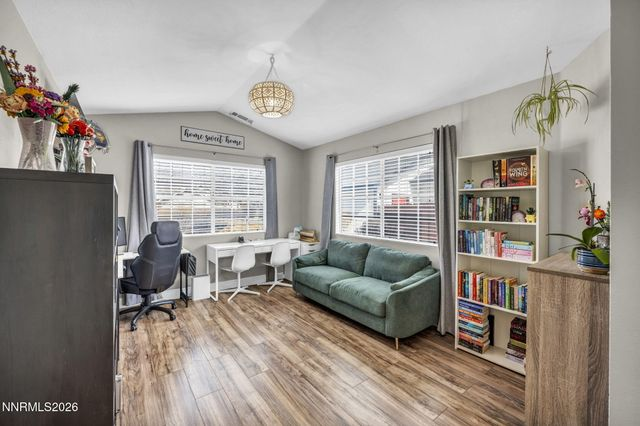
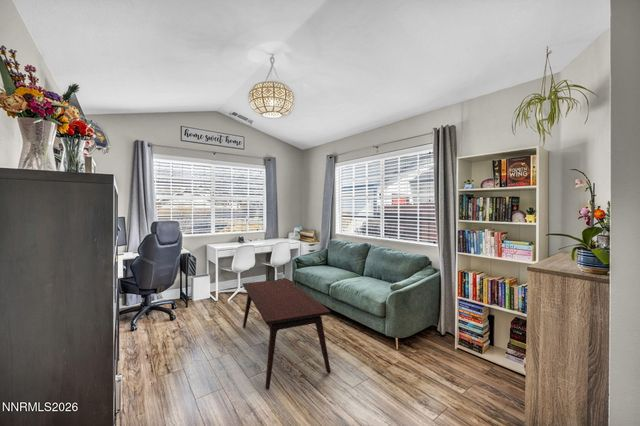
+ coffee table [242,278,332,391]
